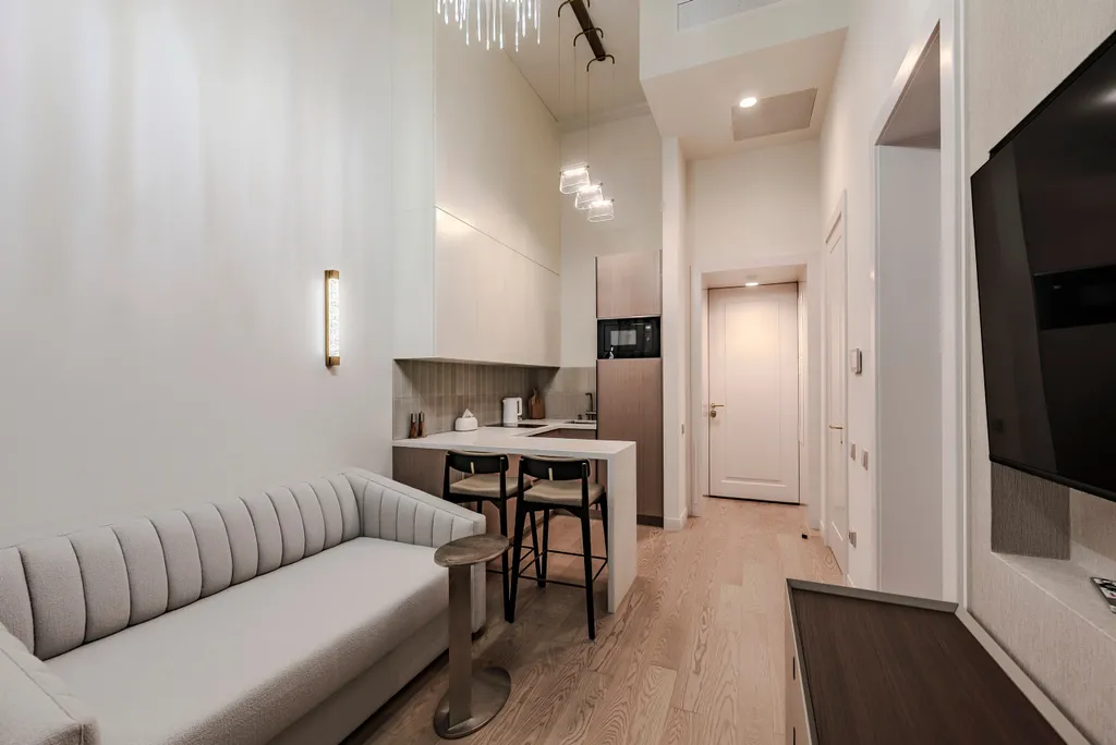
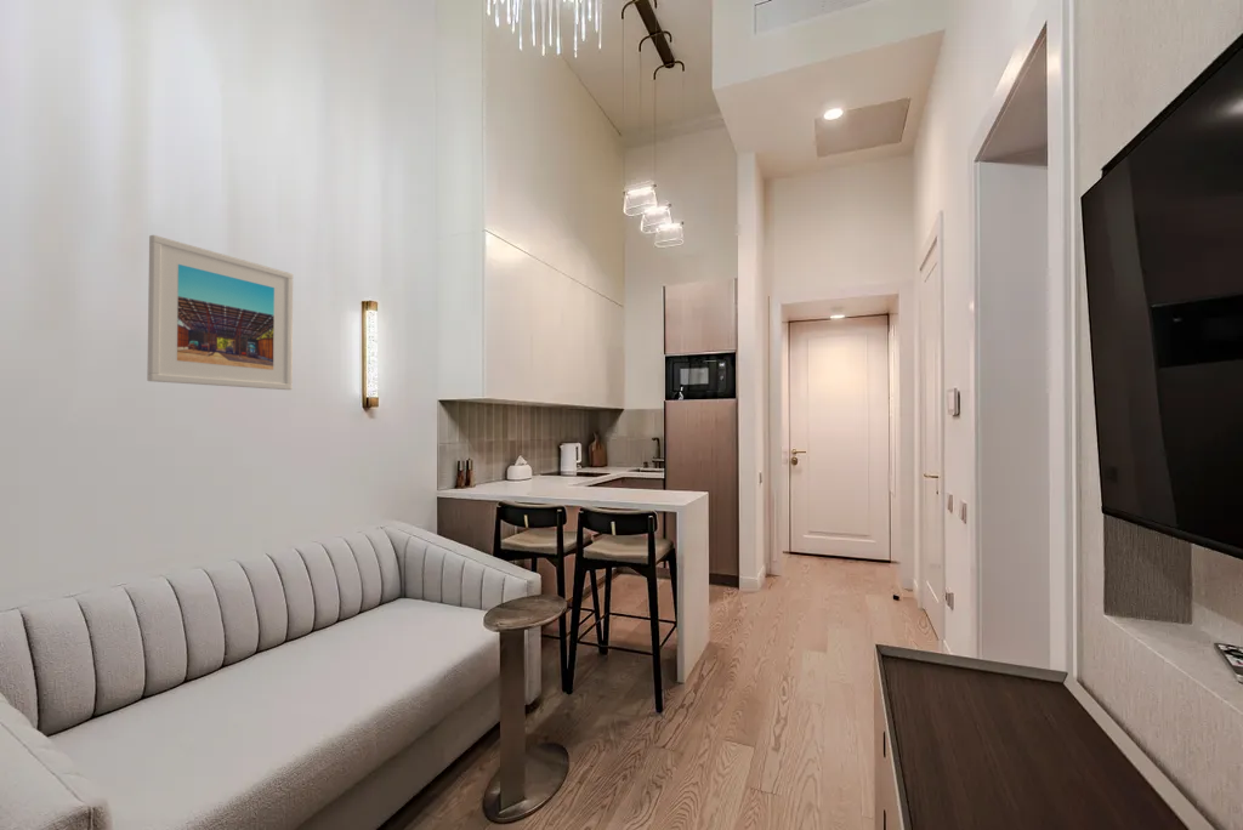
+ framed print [146,234,294,391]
